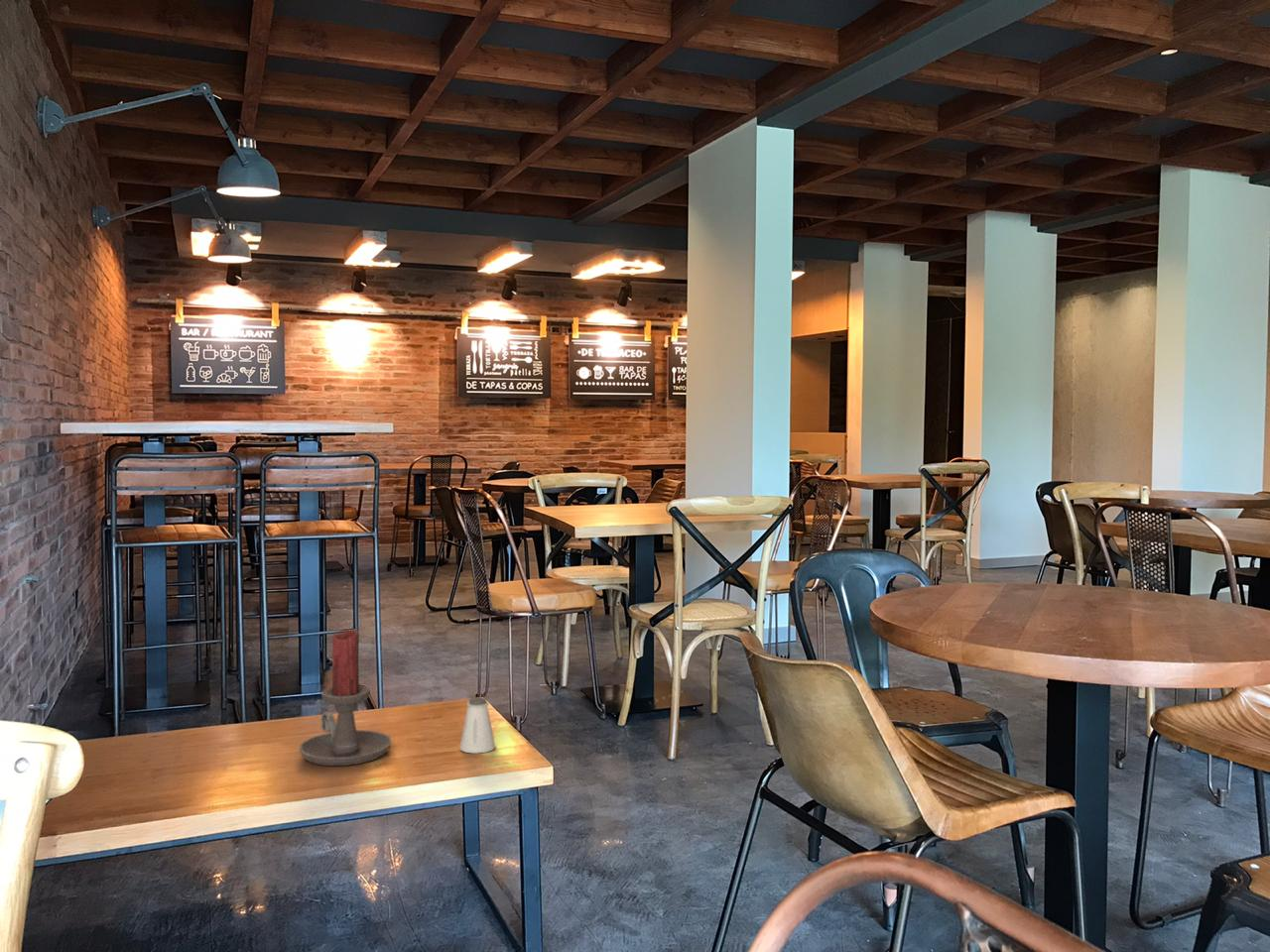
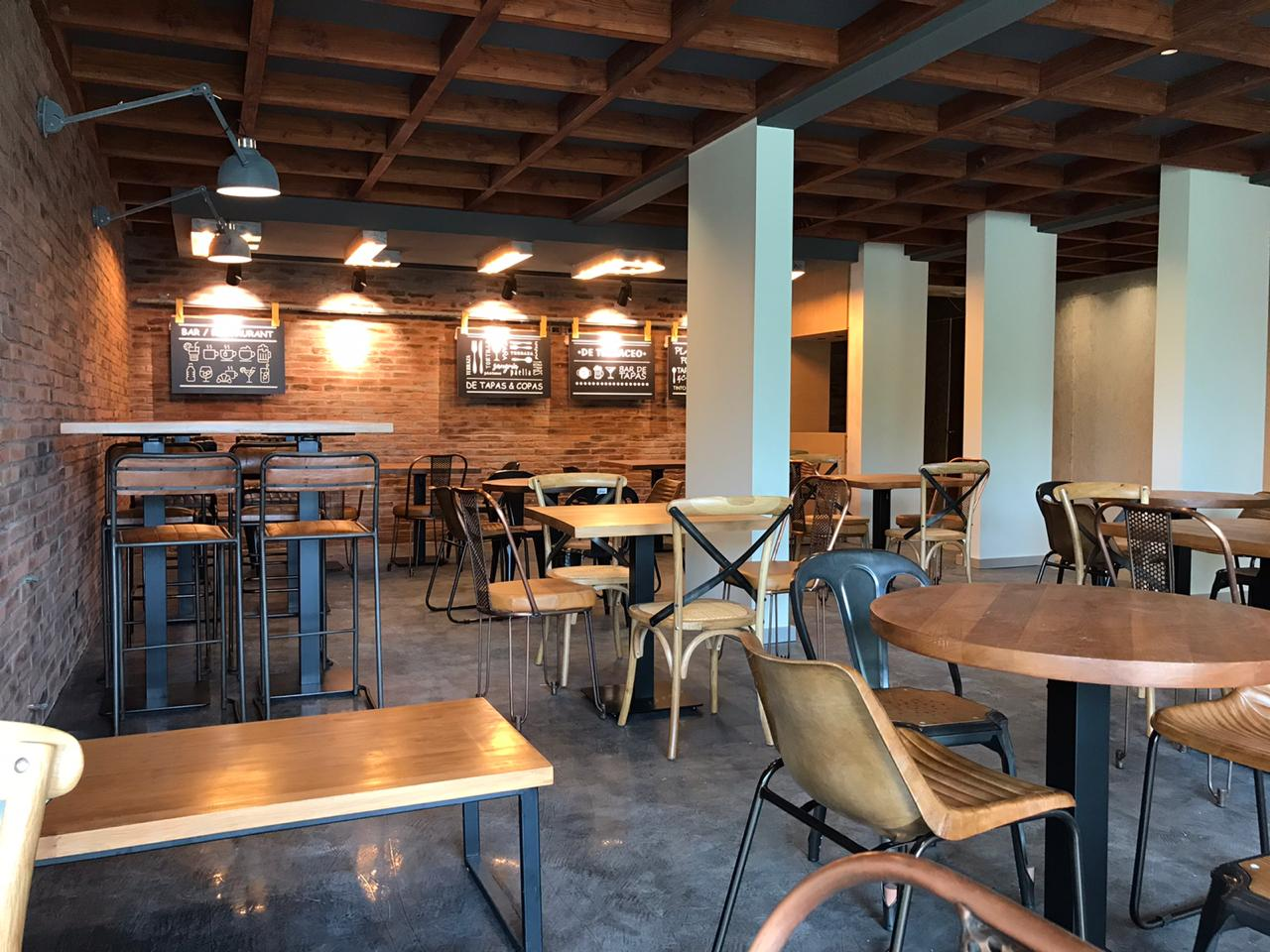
- candle holder [298,629,393,767]
- saltshaker [458,696,497,755]
